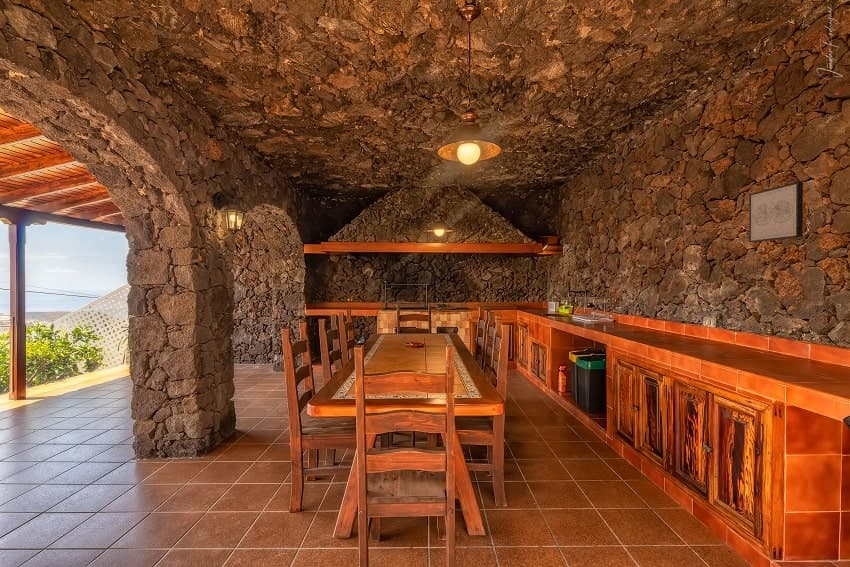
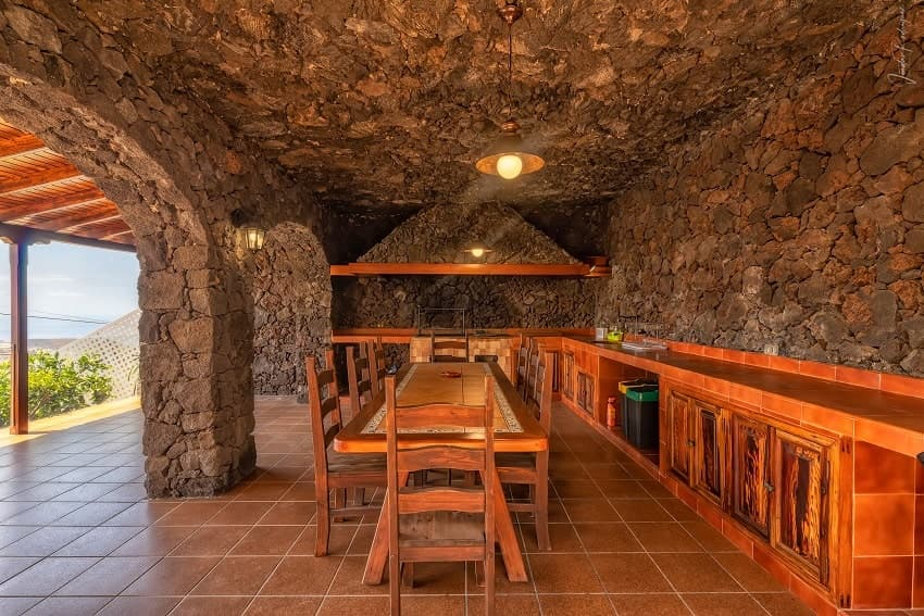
- wall art [748,181,804,243]
